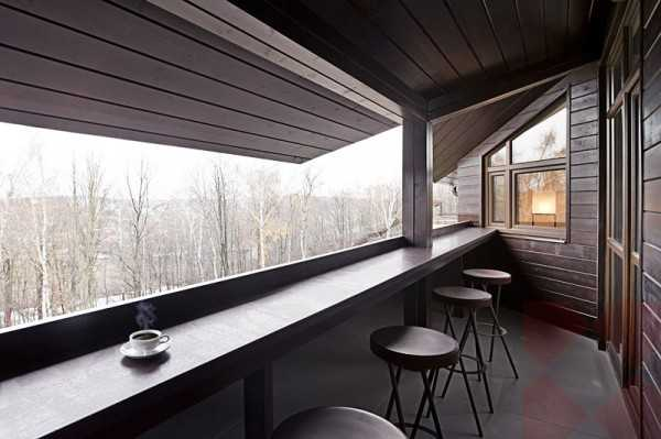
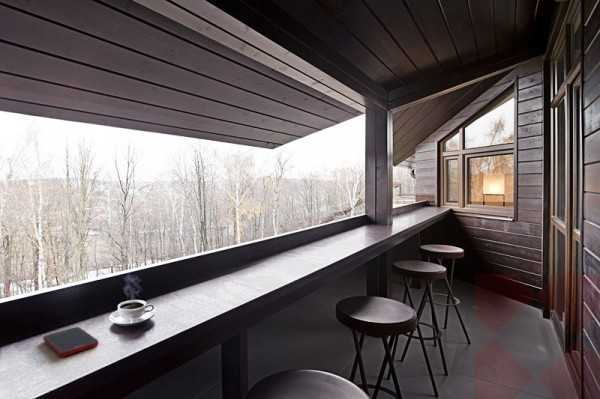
+ cell phone [42,326,100,357]
